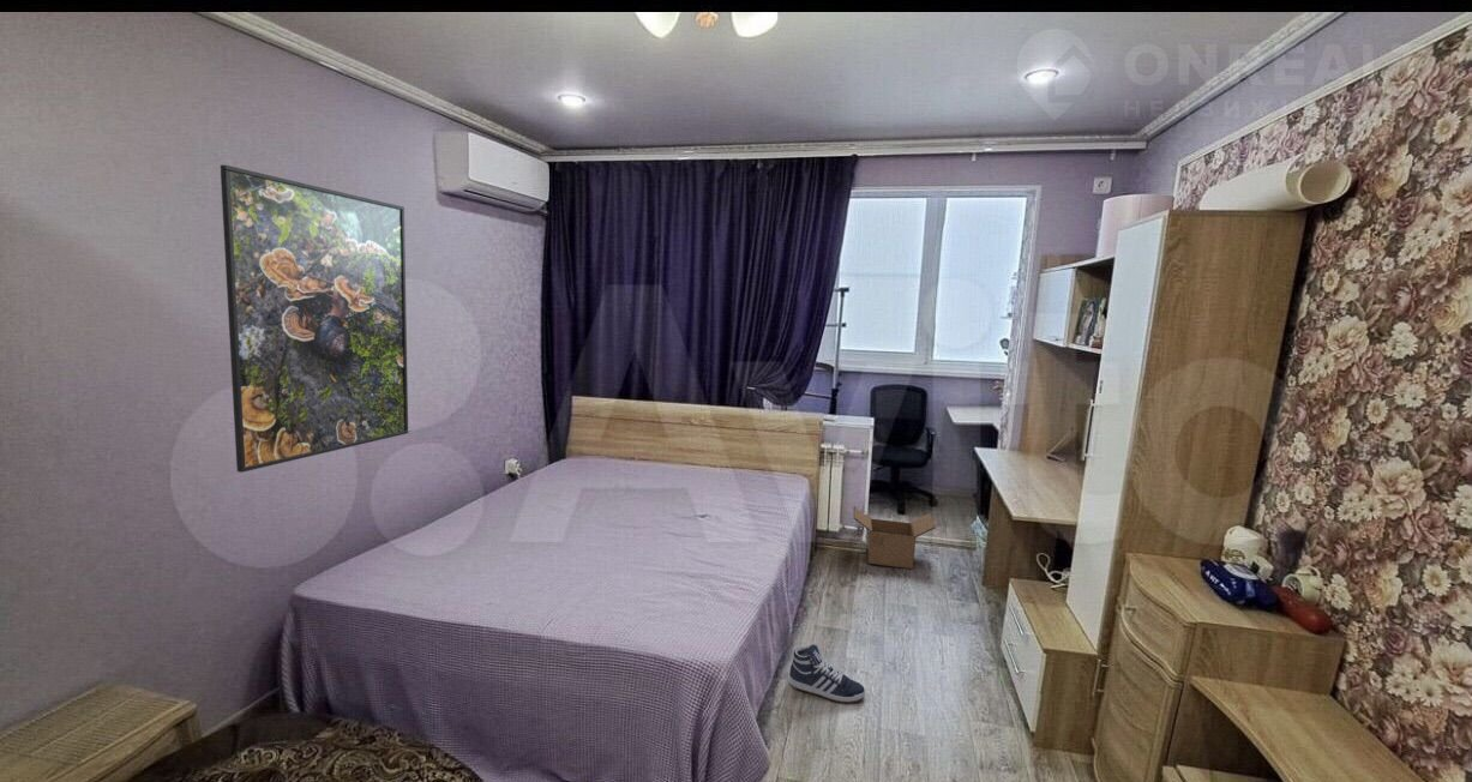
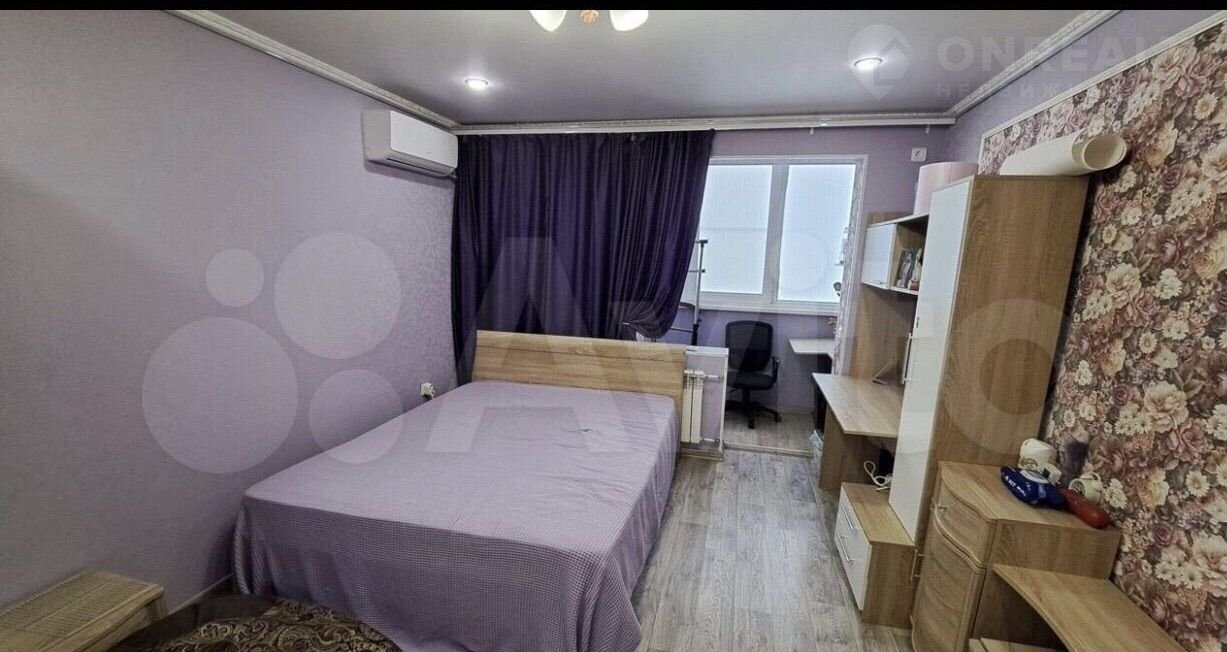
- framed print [220,164,409,474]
- sneaker [788,643,866,704]
- box [853,505,937,570]
